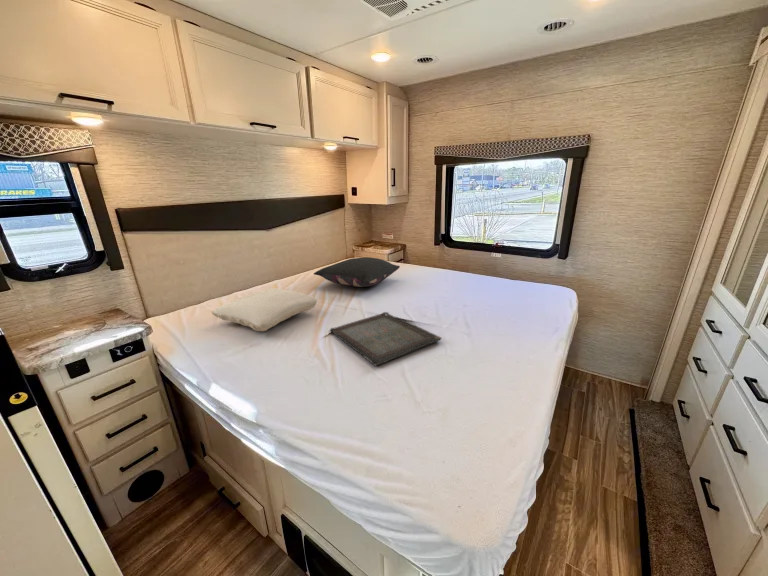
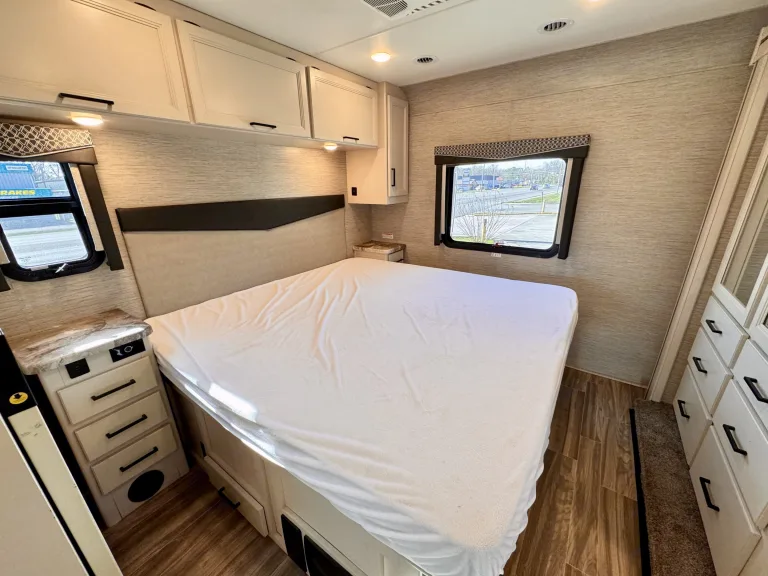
- pillow [210,287,318,332]
- serving tray [329,311,442,367]
- pillow [313,256,401,288]
